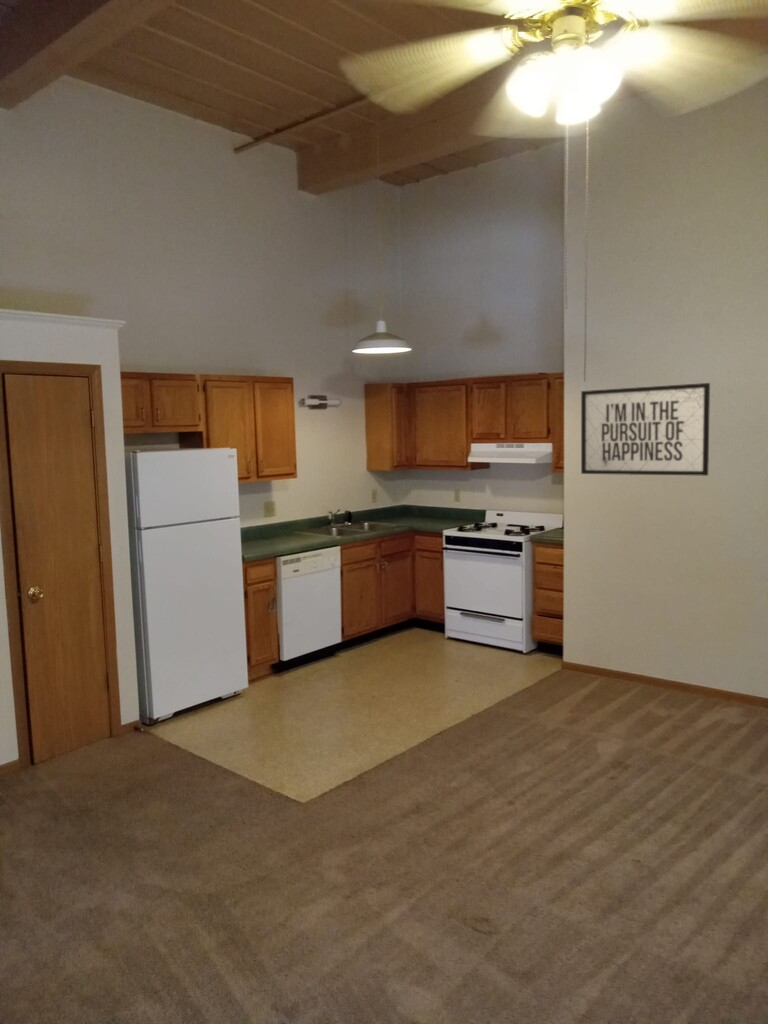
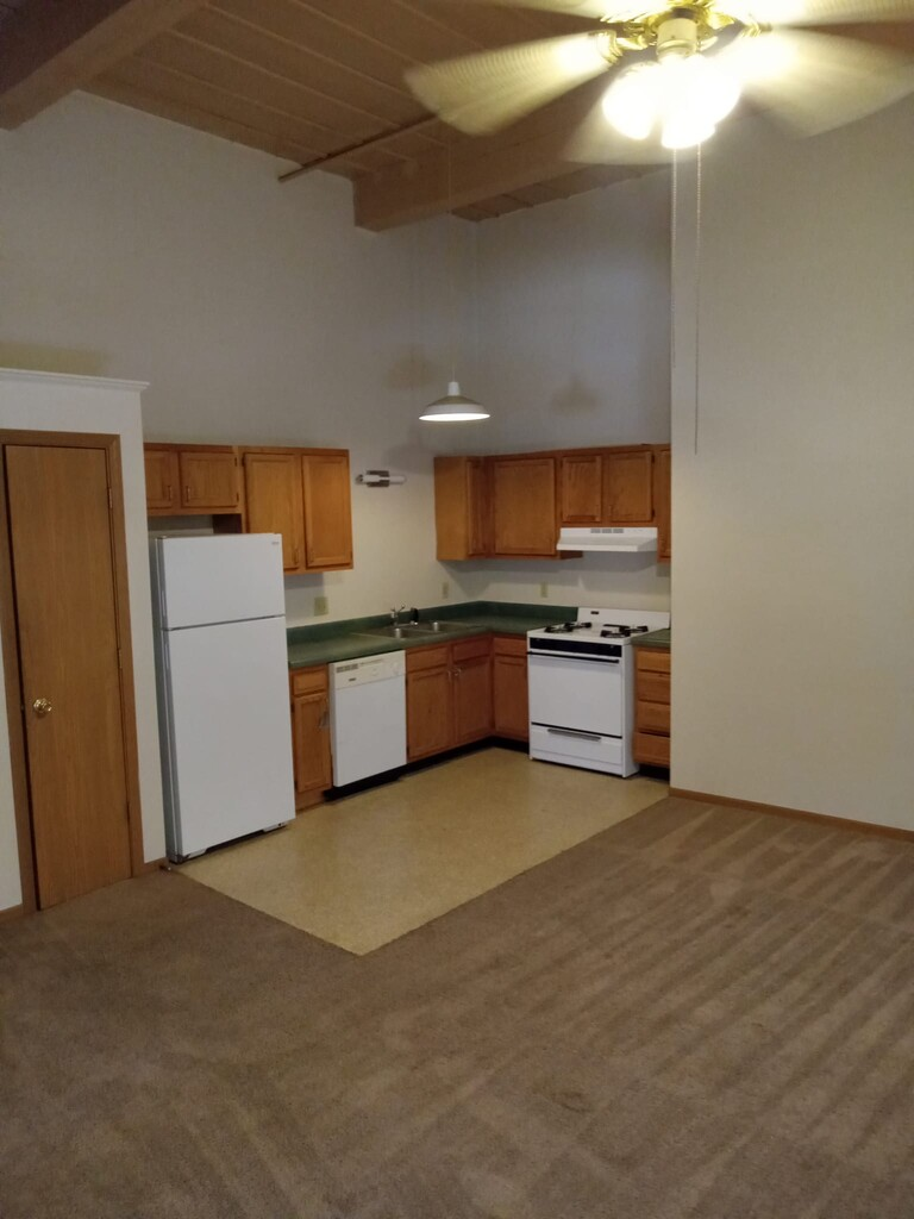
- mirror [580,382,711,477]
